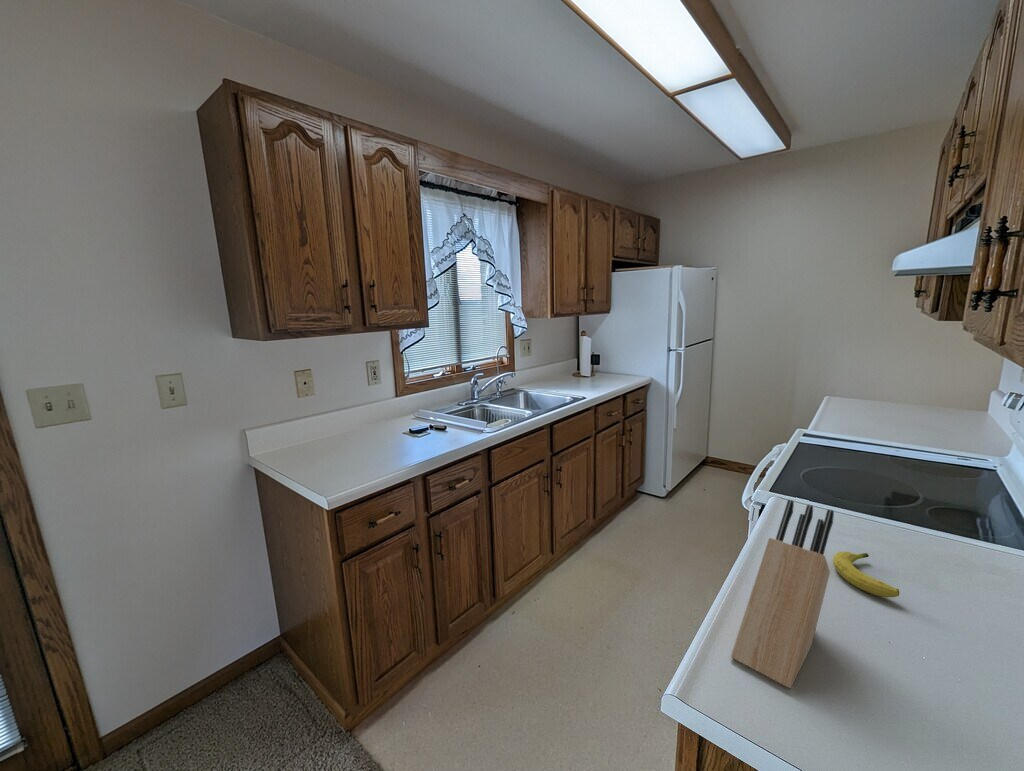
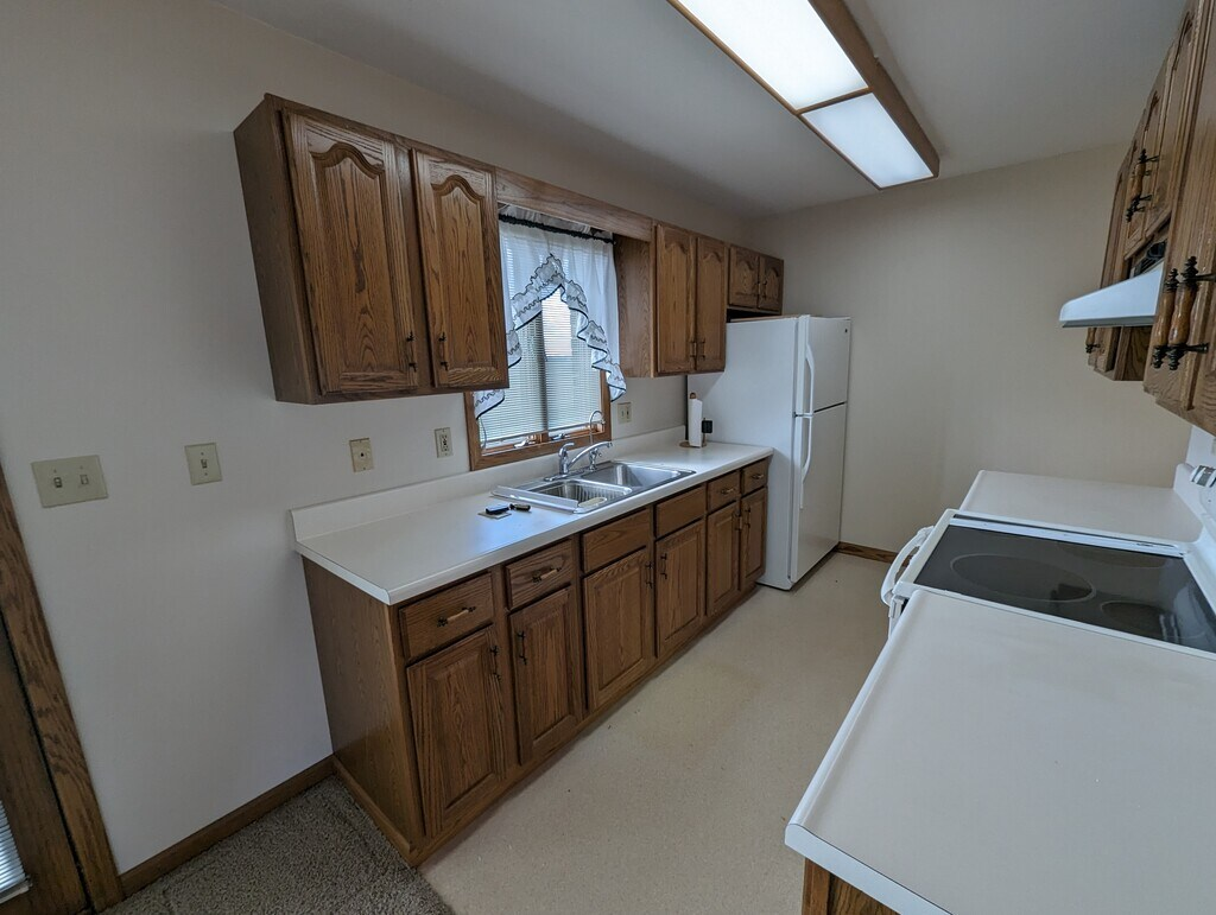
- knife block [730,499,835,689]
- fruit [832,551,900,598]
